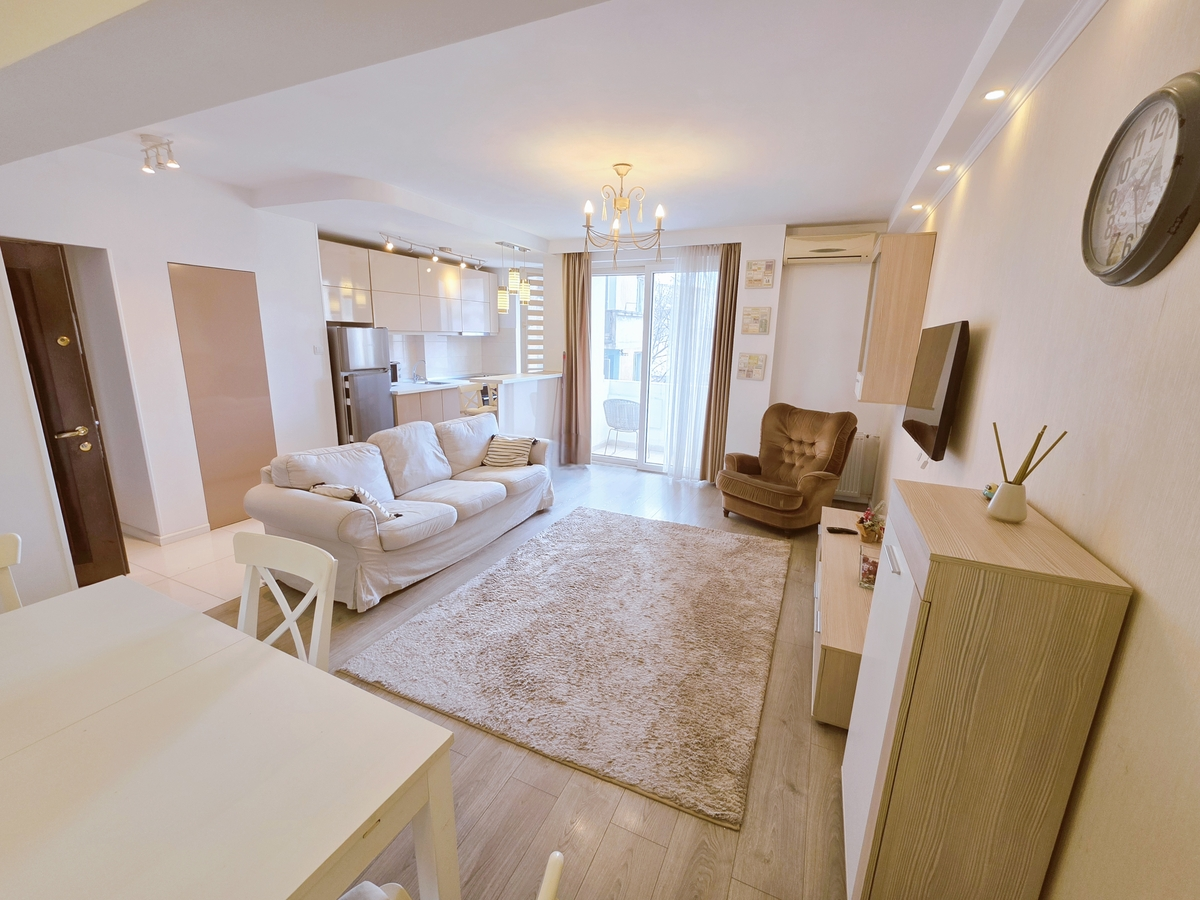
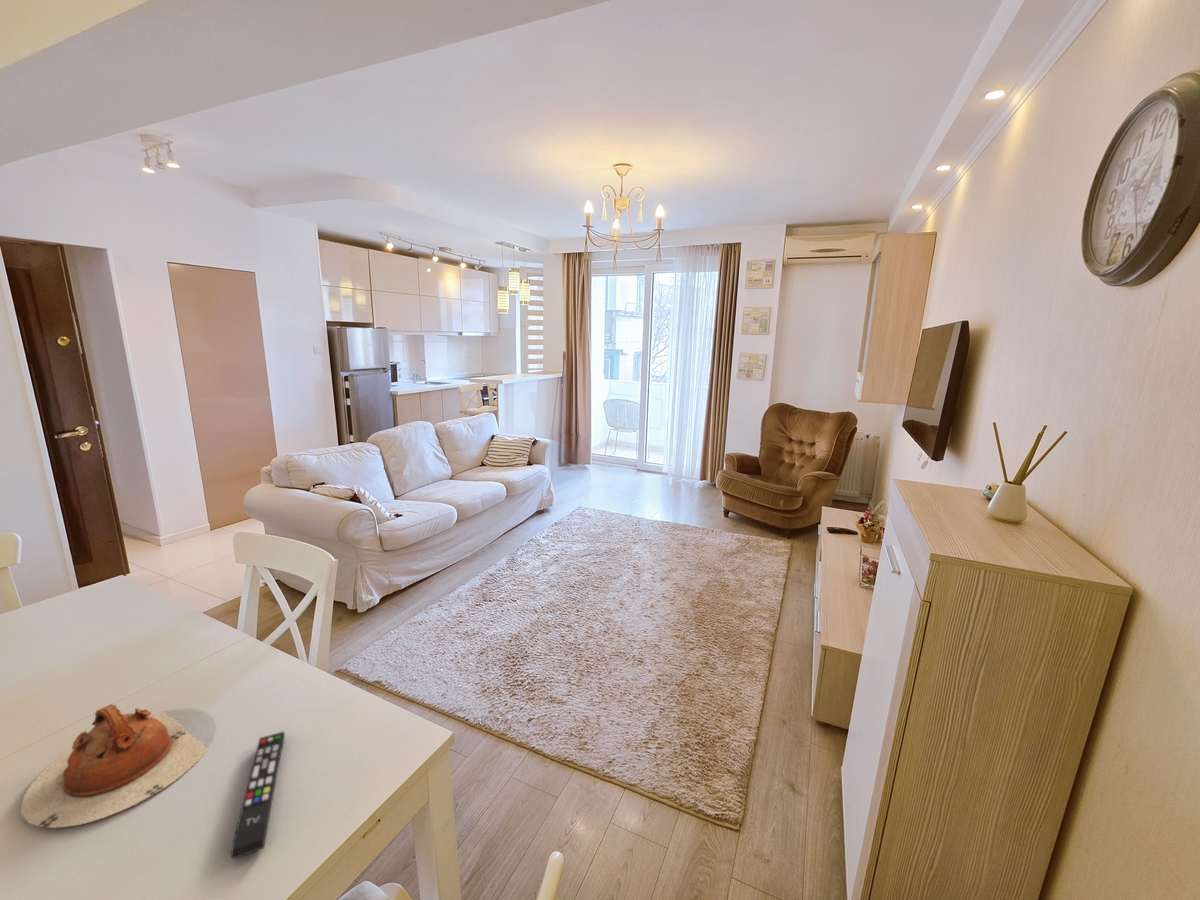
+ remote control [230,730,286,860]
+ teapot [20,703,209,829]
